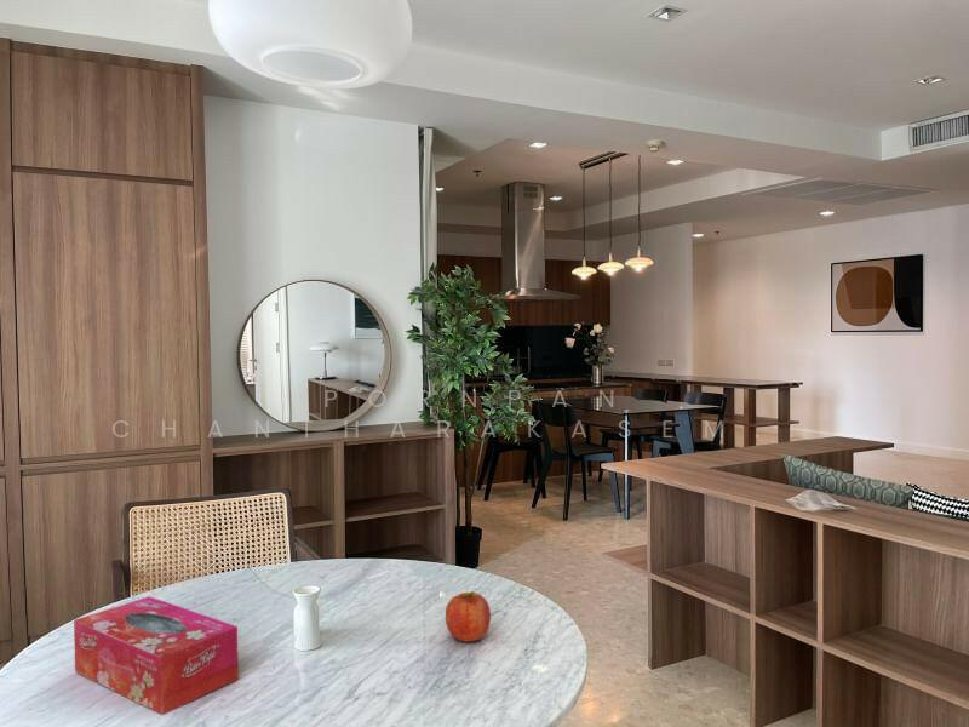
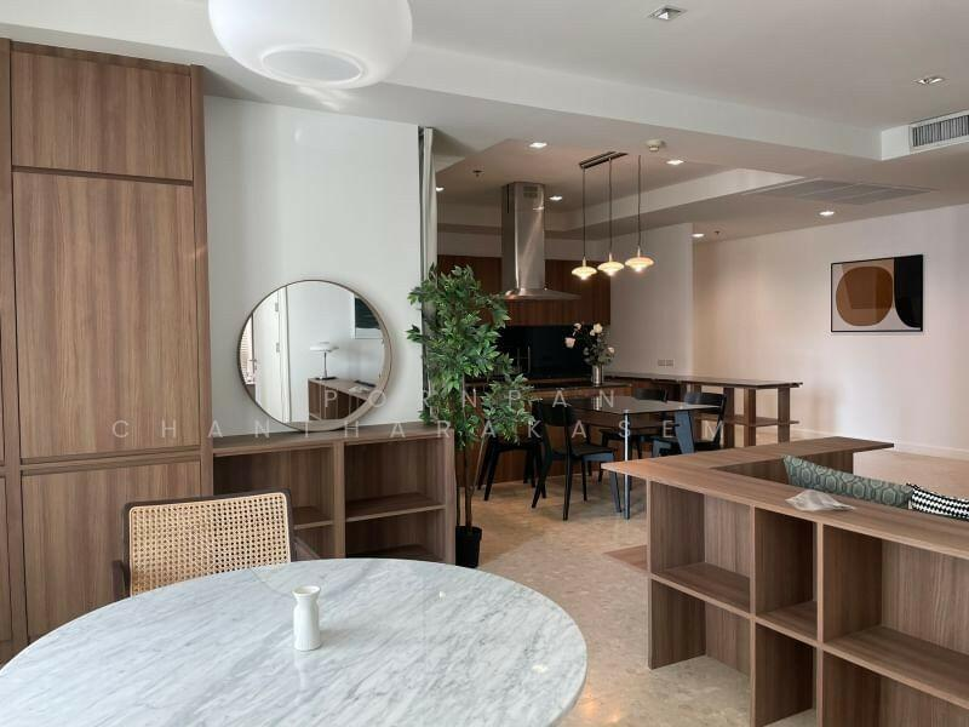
- tissue box [73,595,240,716]
- fruit [445,590,492,643]
